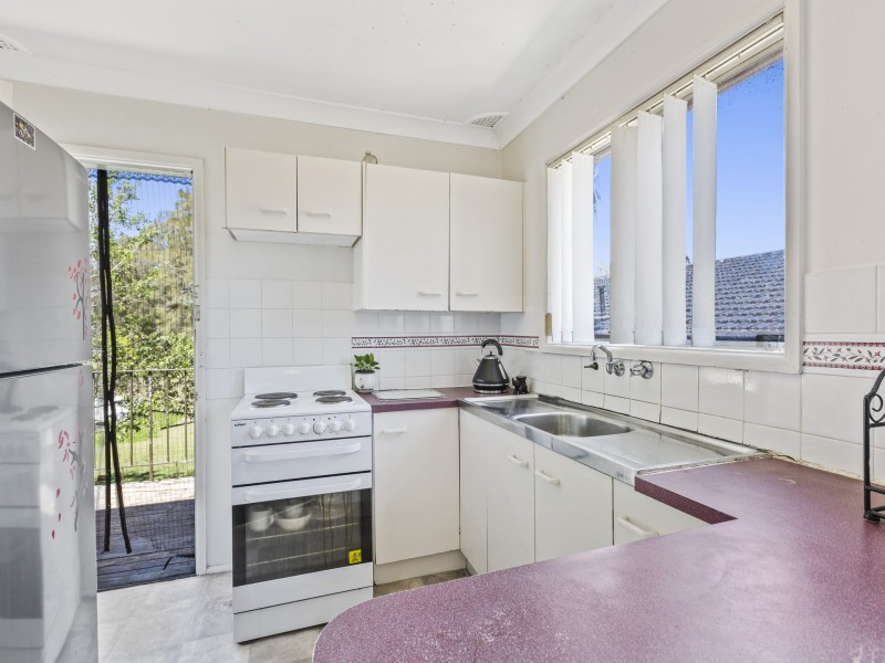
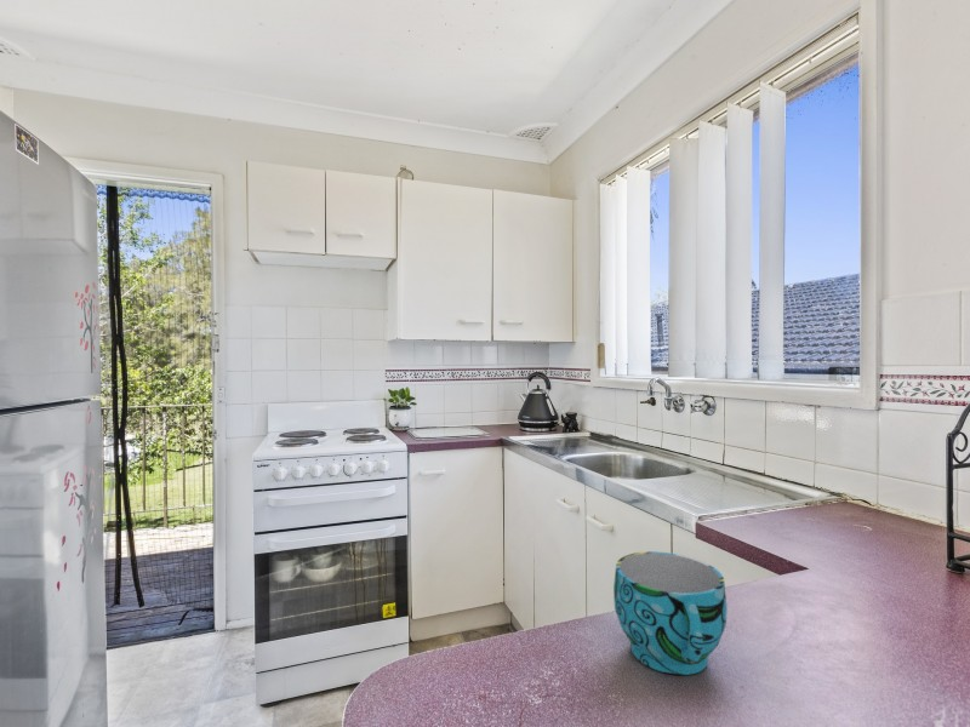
+ cup [612,550,729,676]
